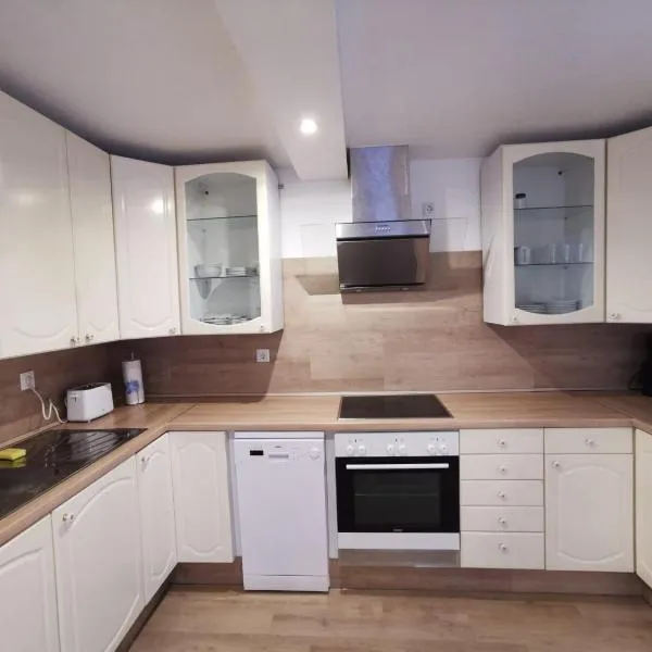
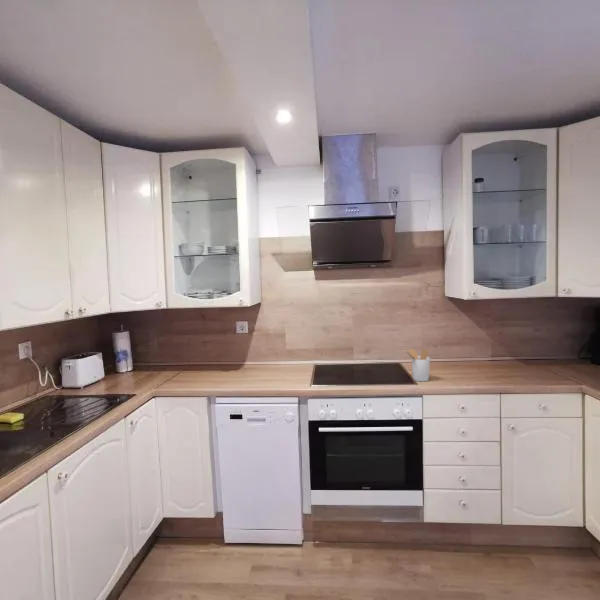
+ utensil holder [403,348,431,382]
